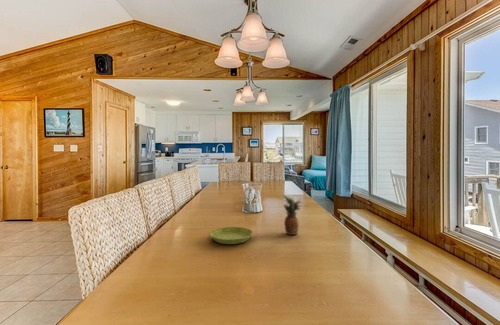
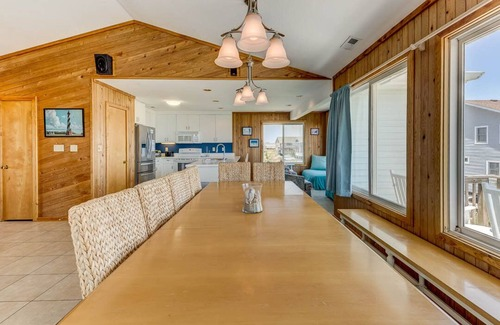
- saucer [209,226,254,245]
- fruit [281,194,304,236]
